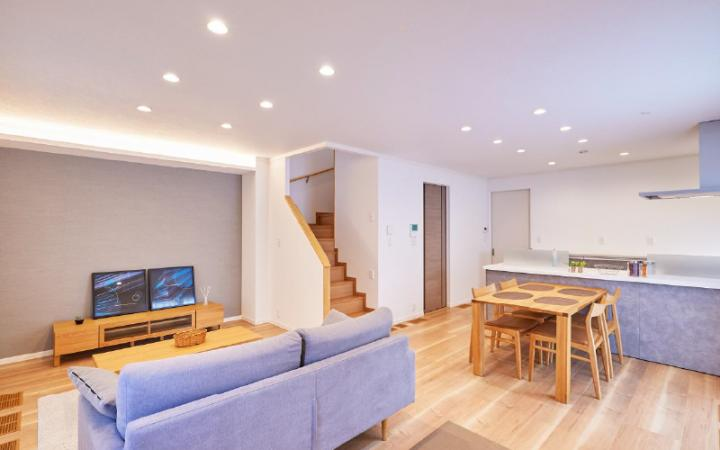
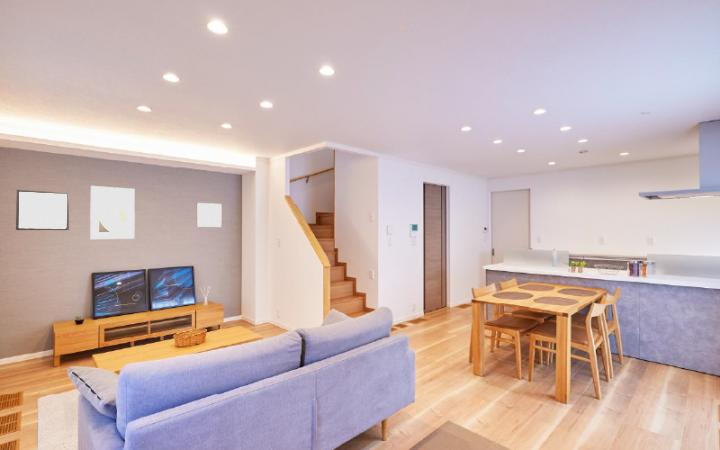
+ wall art [15,189,70,231]
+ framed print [89,185,136,240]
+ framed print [196,202,222,228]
